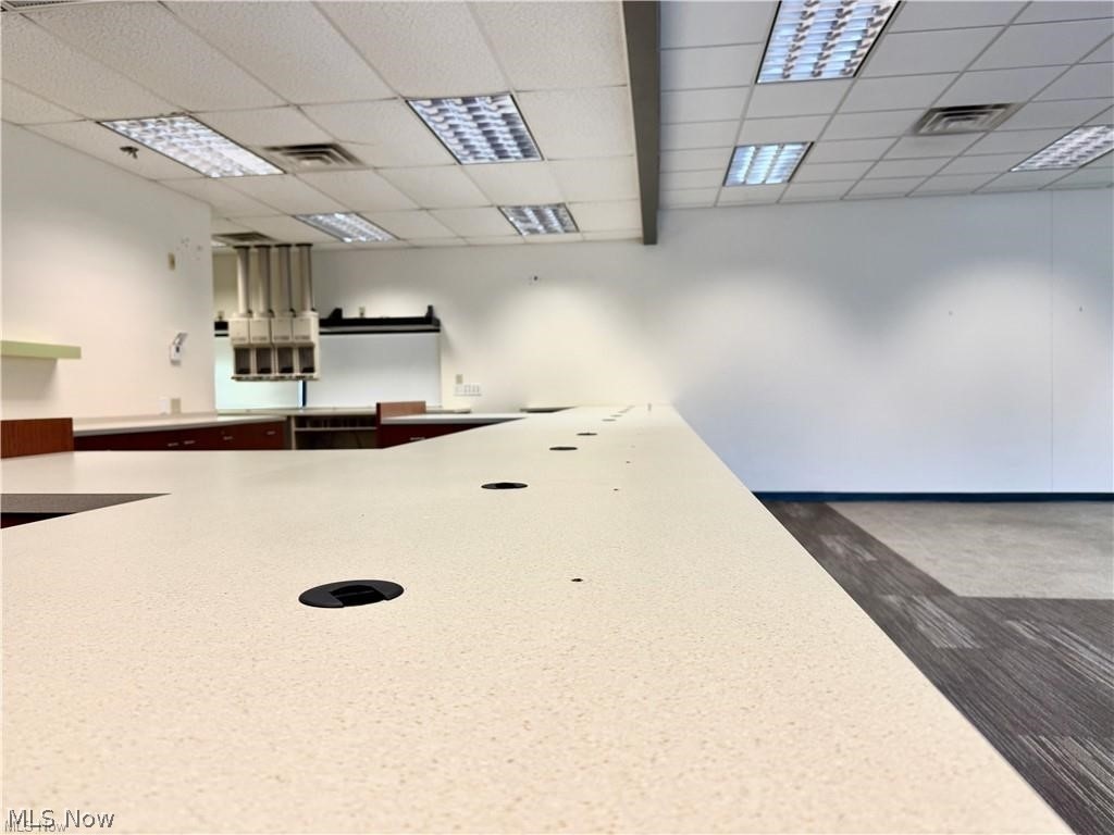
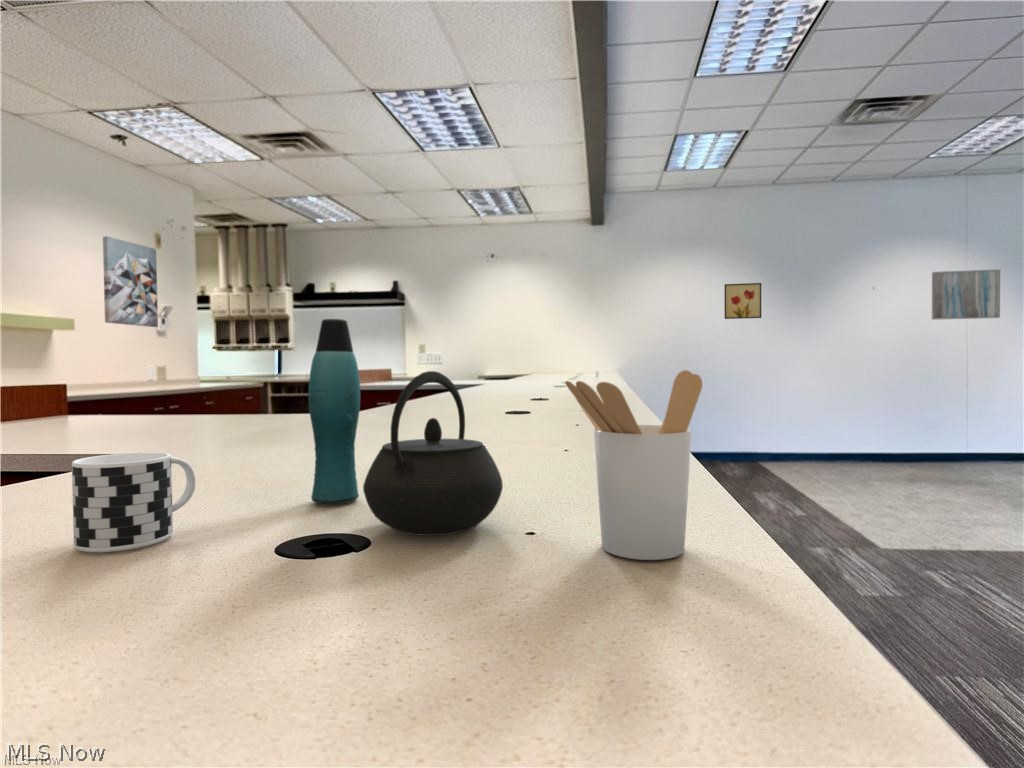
+ utensil holder [564,369,703,561]
+ bottle [308,318,361,505]
+ wall art [723,282,762,320]
+ kettle [362,370,504,537]
+ wall art [102,235,159,328]
+ cup [71,451,197,553]
+ wall art [931,268,1001,321]
